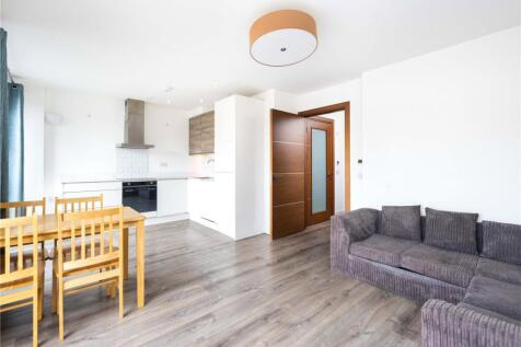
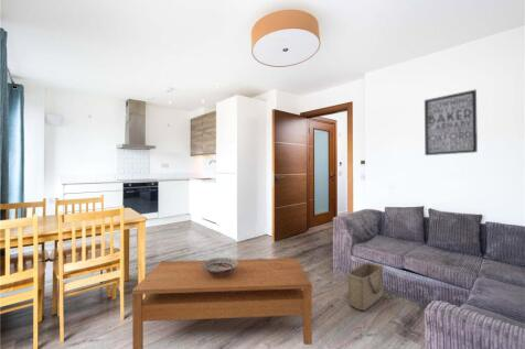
+ basket [345,261,385,312]
+ decorative bowl [202,257,238,276]
+ coffee table [131,257,313,349]
+ wall art [424,88,479,156]
